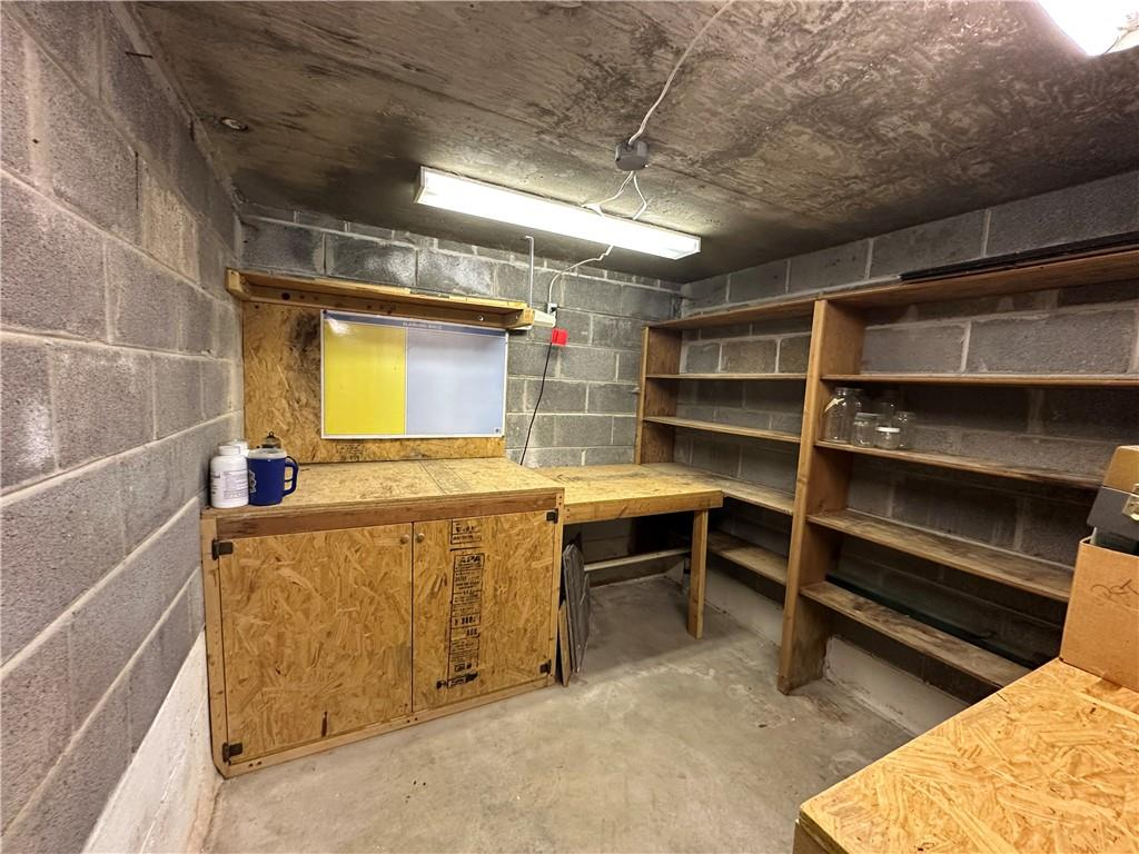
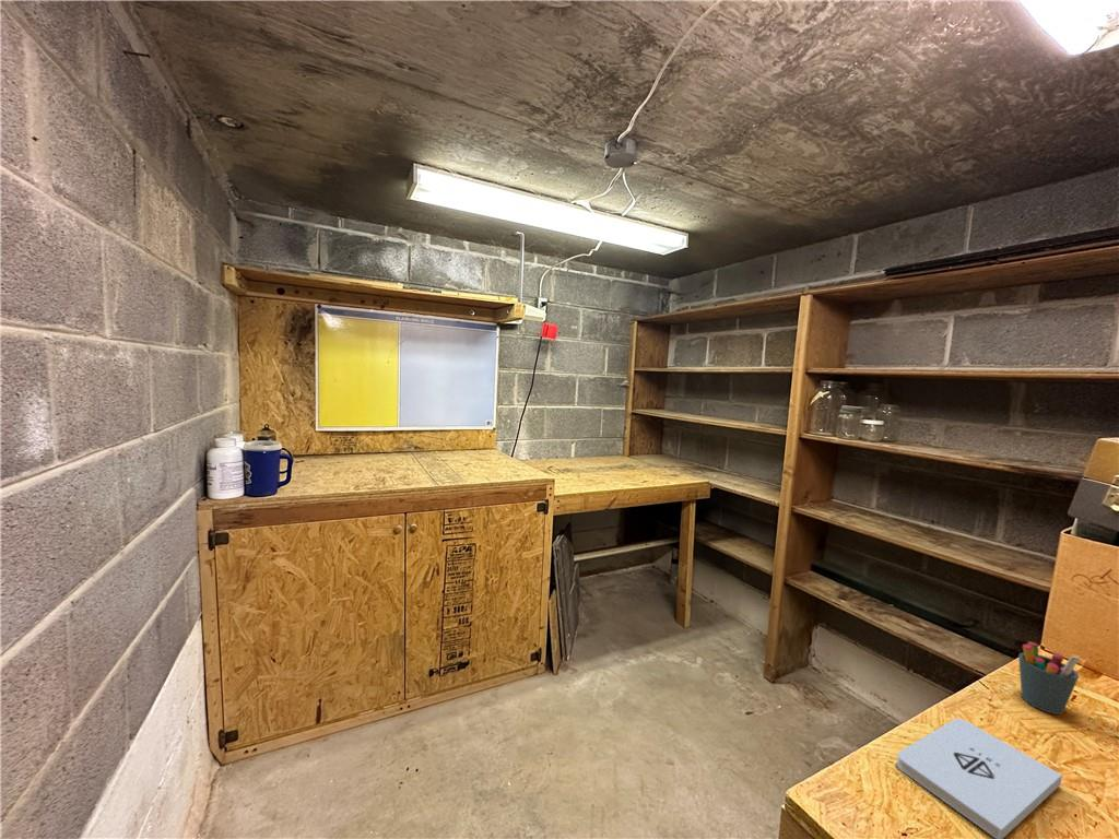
+ pen holder [1017,640,1081,716]
+ notepad [896,718,1063,839]
